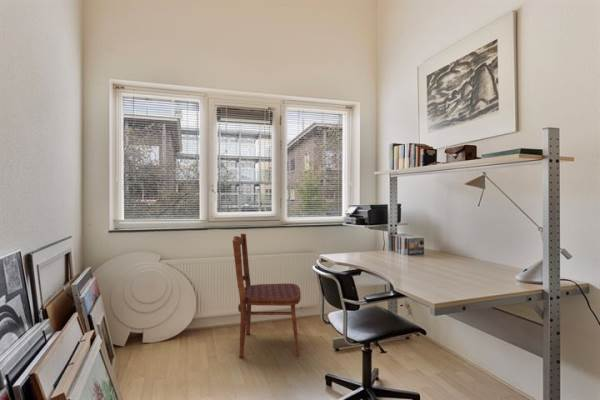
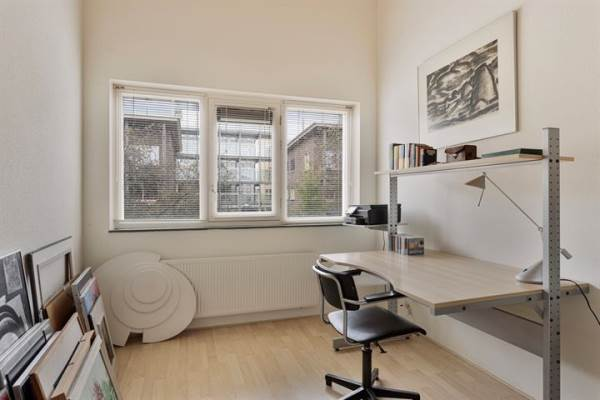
- dining chair [232,233,302,358]
